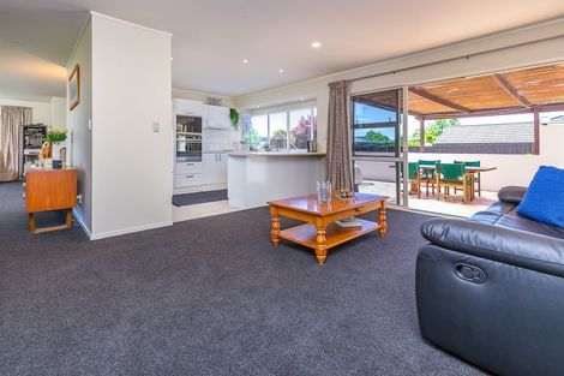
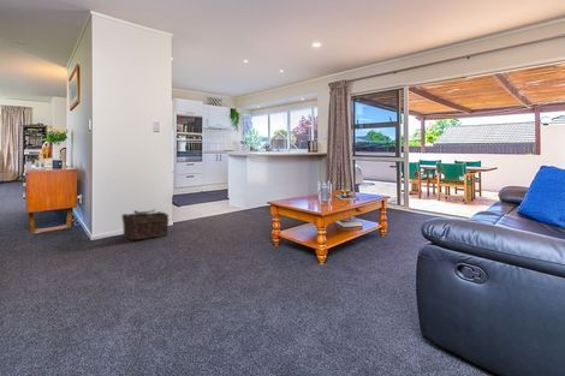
+ basket [120,209,170,240]
